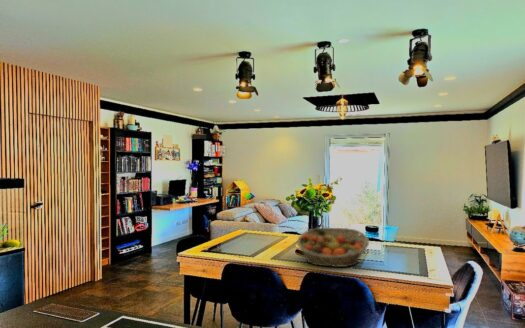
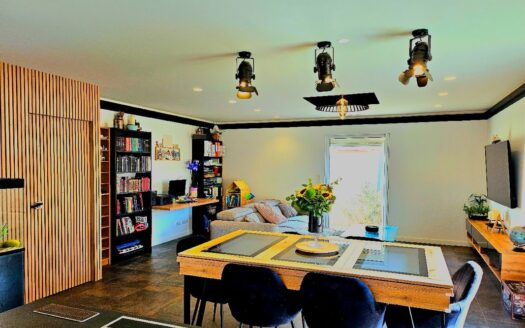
- fruit basket [296,227,370,268]
